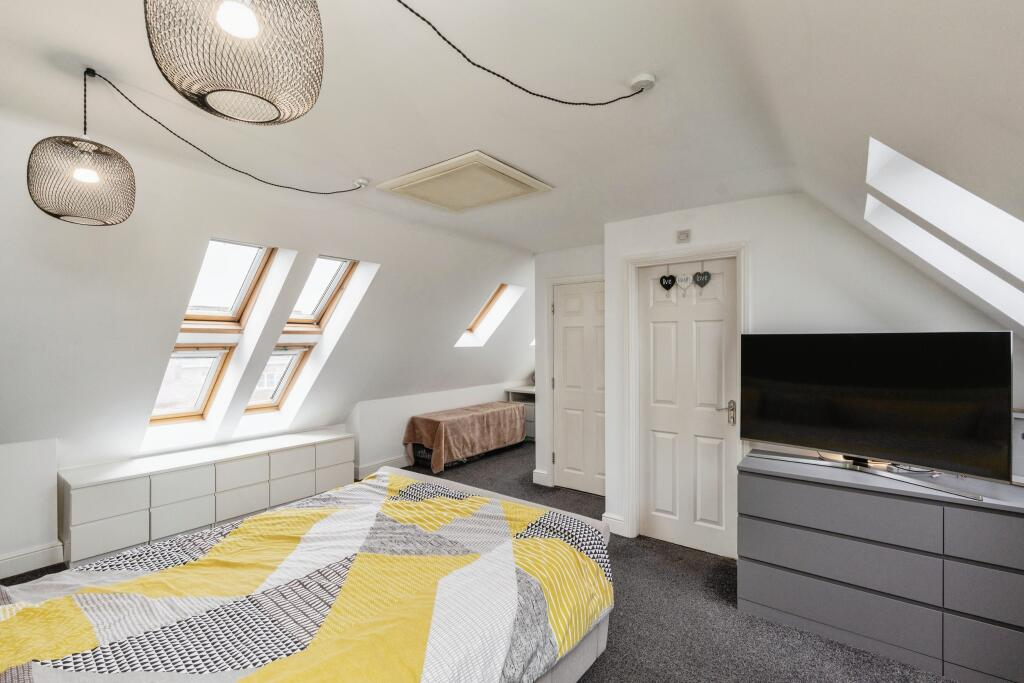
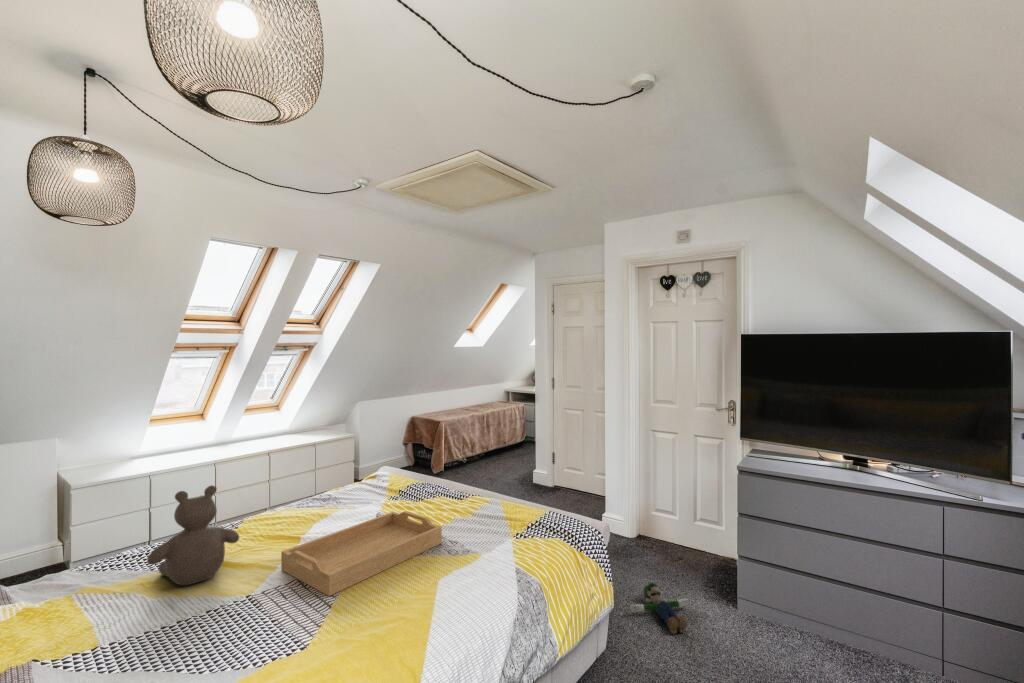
+ plush toy [629,582,690,635]
+ teddy bear [146,484,240,586]
+ serving tray [280,510,443,597]
